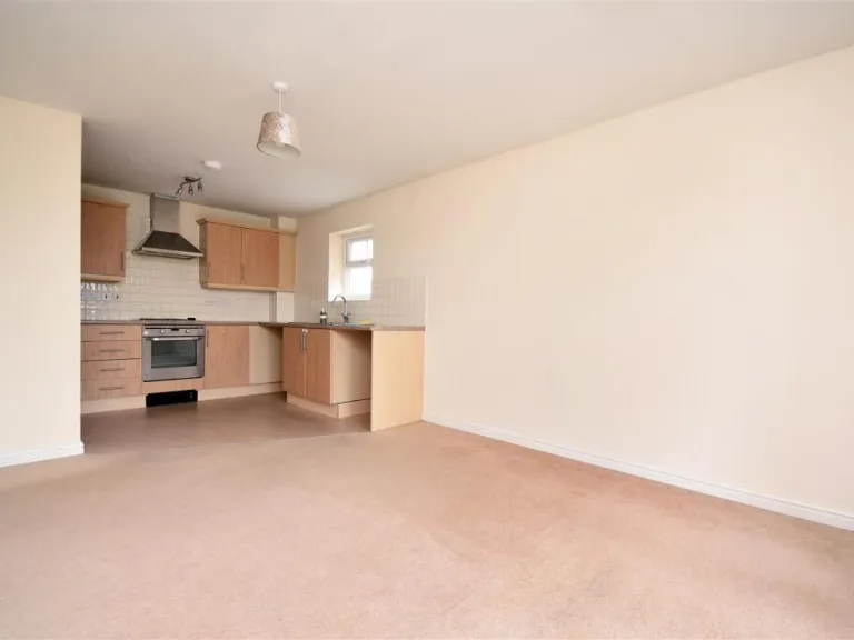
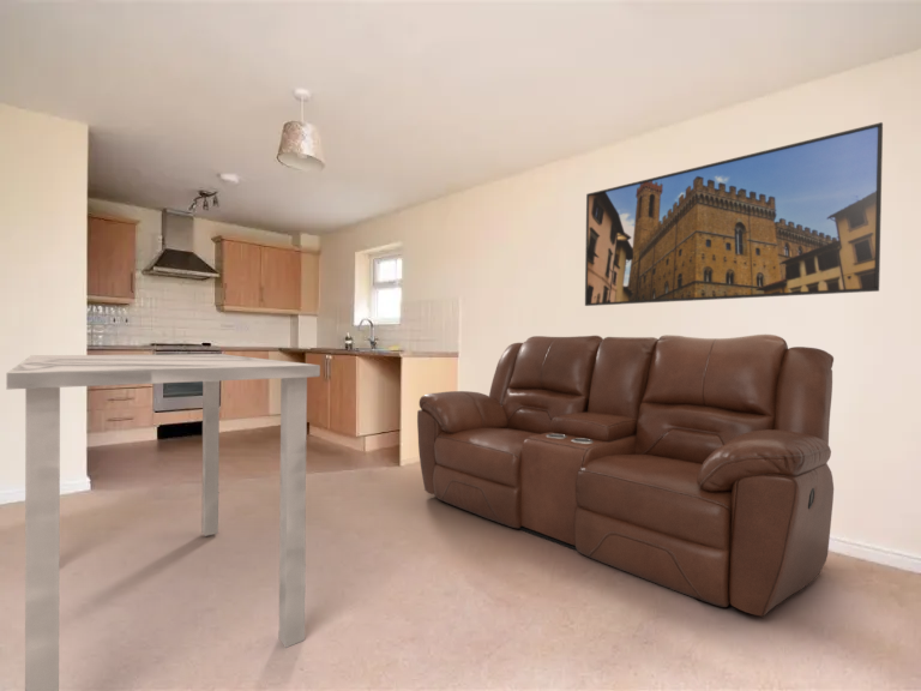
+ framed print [584,121,884,307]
+ sofa [416,334,835,618]
+ dining table [6,353,321,691]
